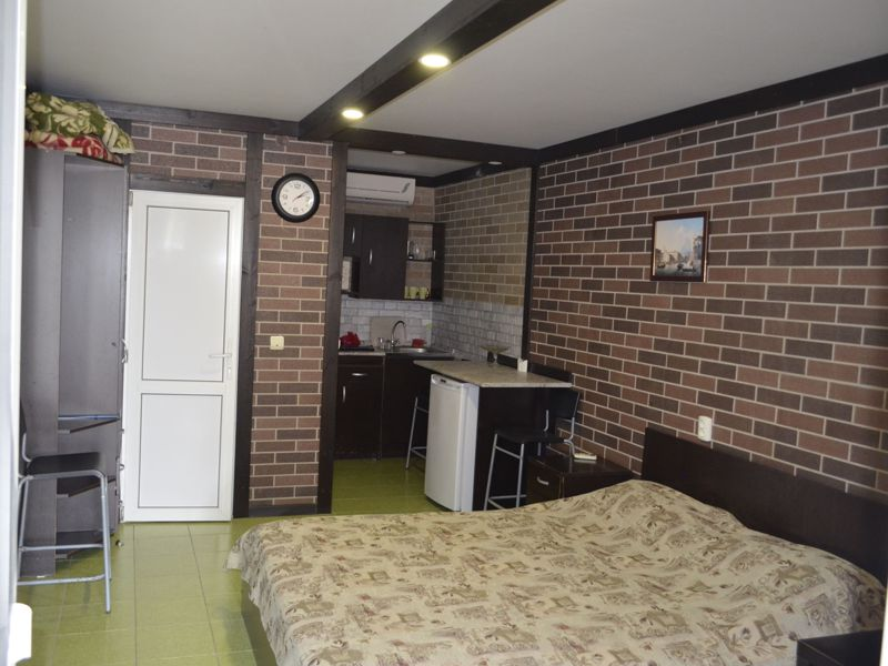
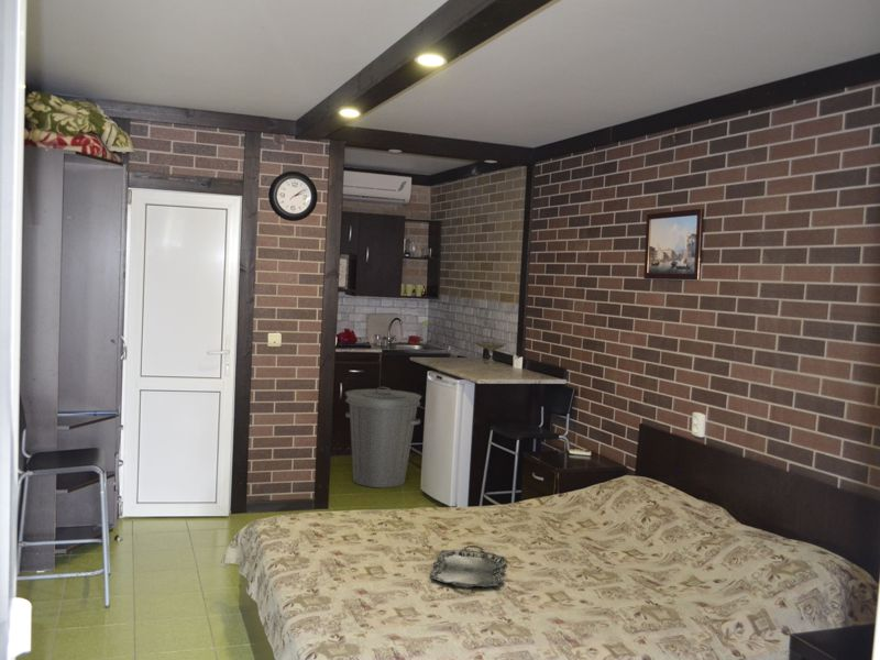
+ serving tray [429,544,507,588]
+ trash can [344,386,422,488]
